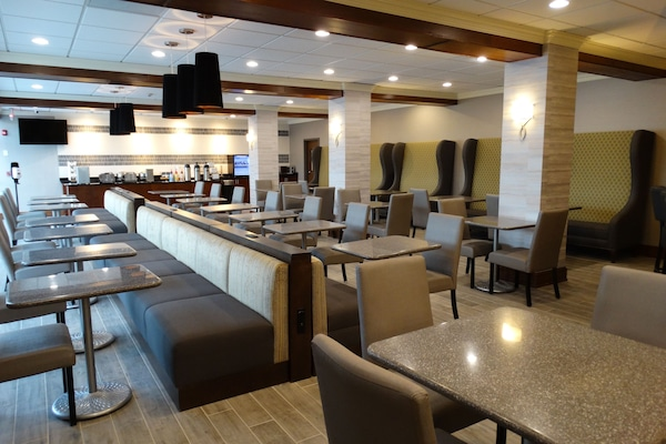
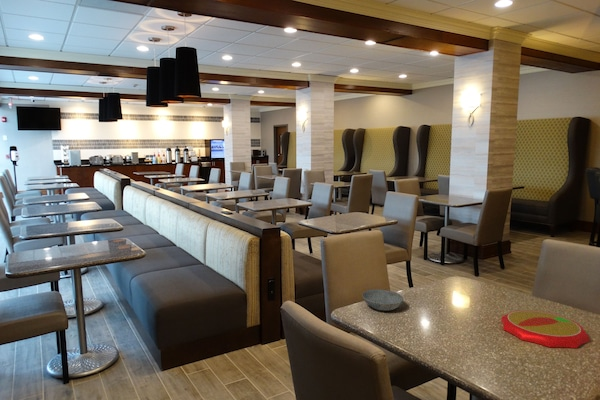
+ bowl [361,288,405,312]
+ plate [500,309,590,349]
